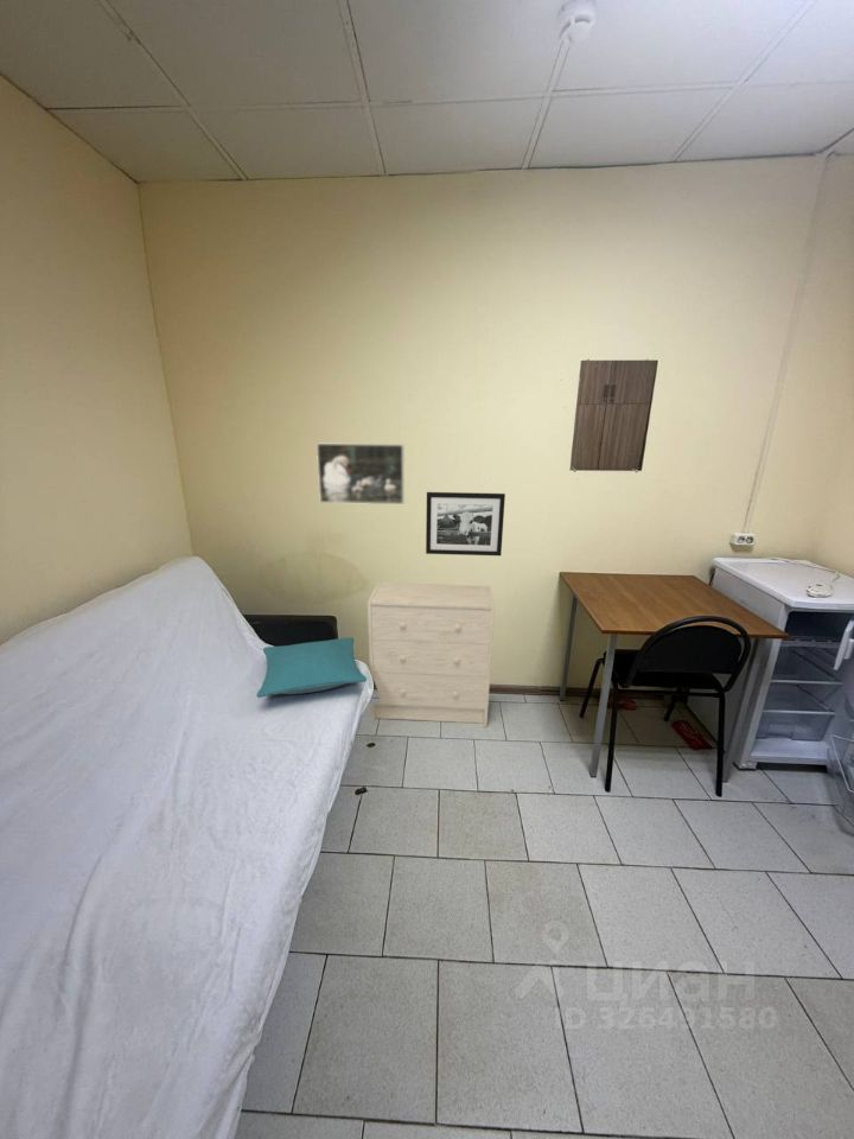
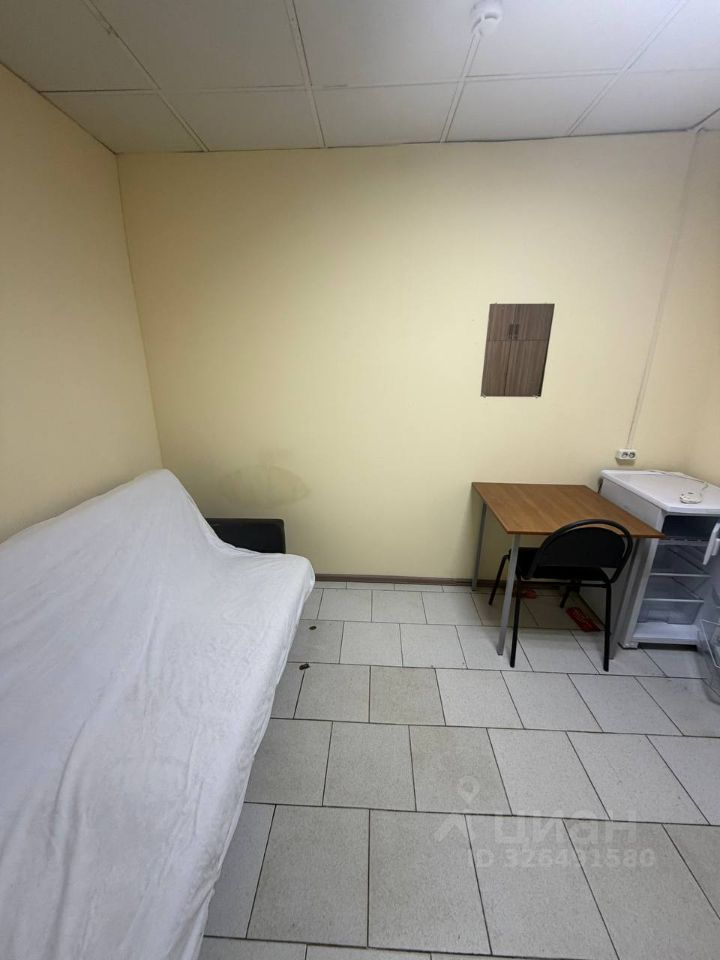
- pillow [255,636,368,699]
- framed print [316,441,406,505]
- dresser [367,580,496,728]
- picture frame [425,491,506,556]
